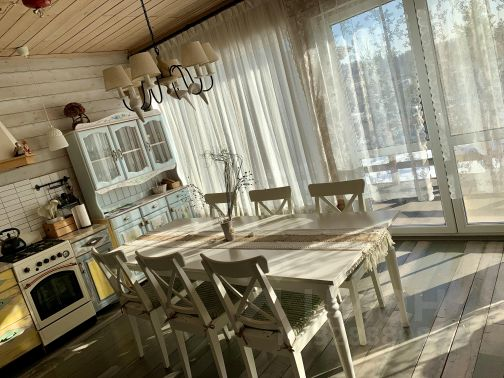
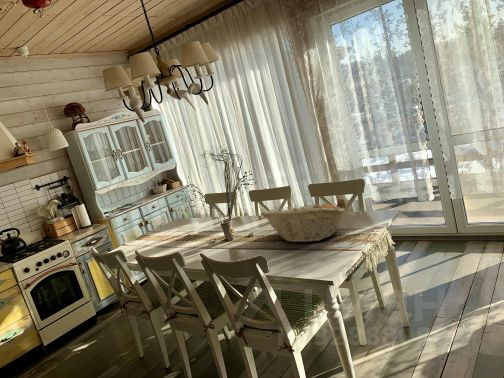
+ fruit basket [259,201,345,244]
